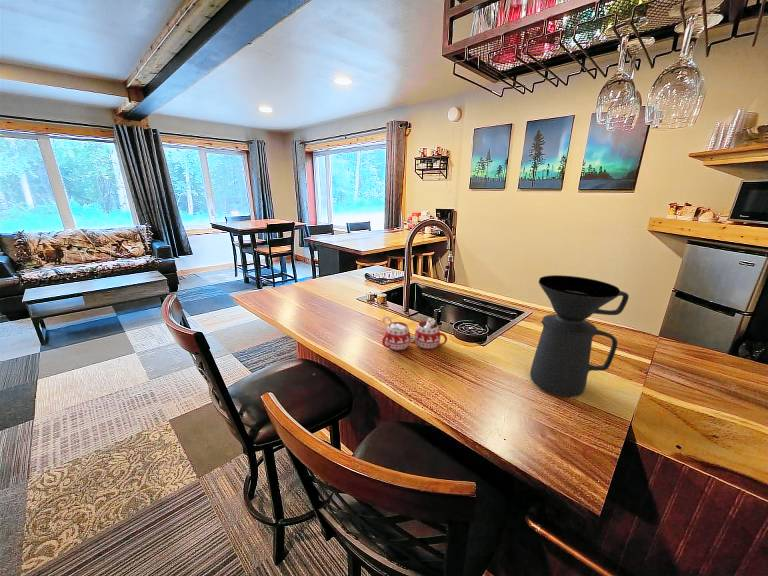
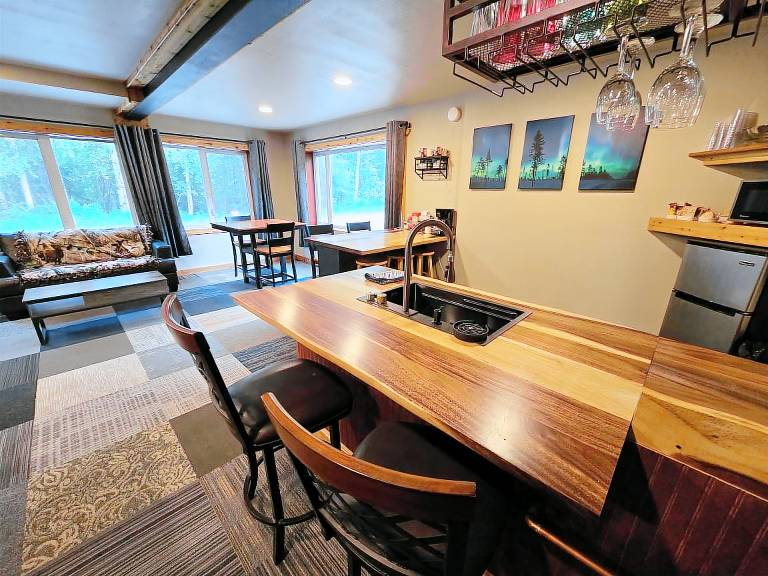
- mug [381,315,448,352]
- coffee maker [529,274,630,398]
